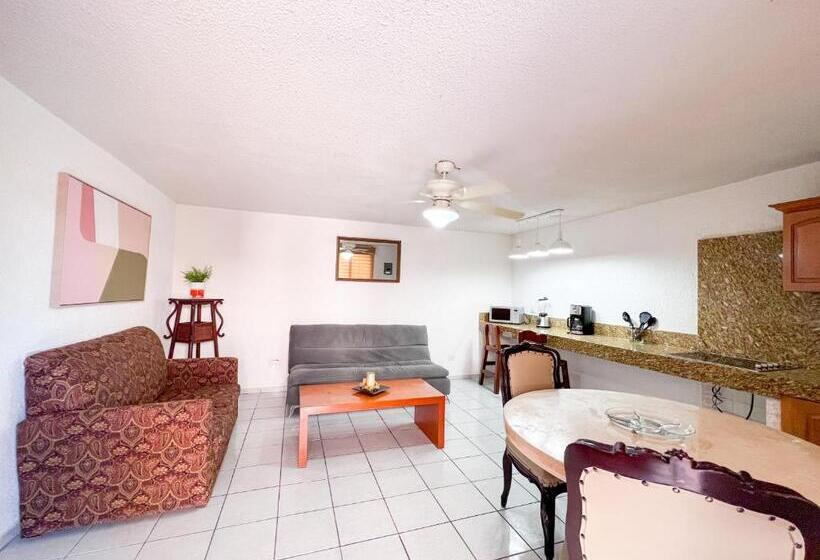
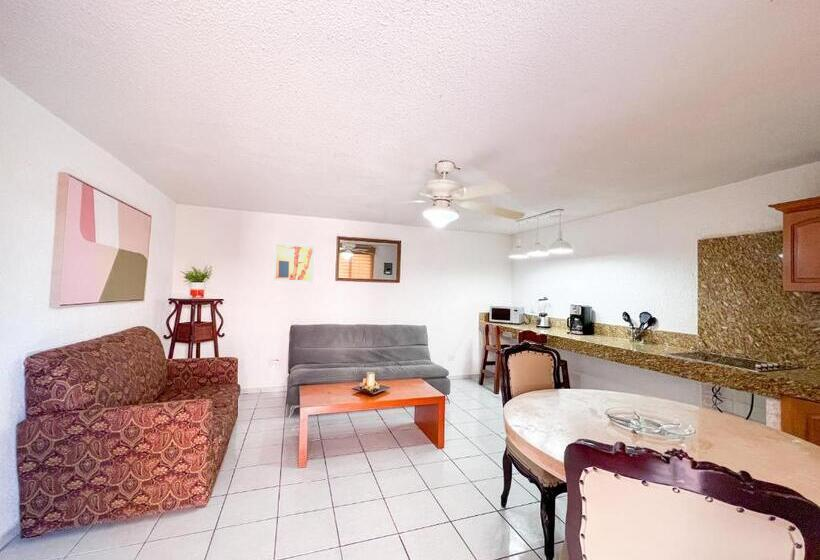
+ wall art [272,242,316,284]
